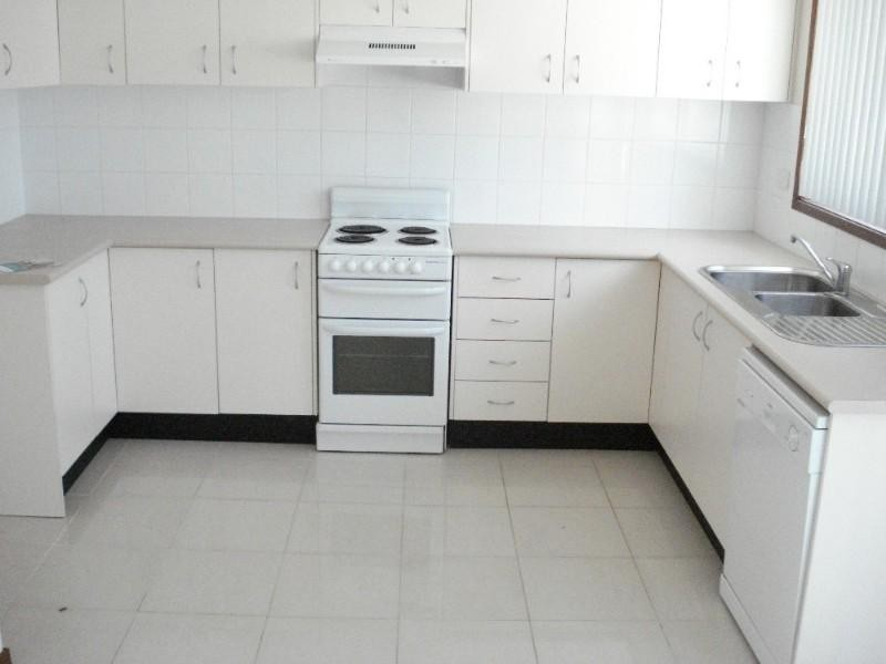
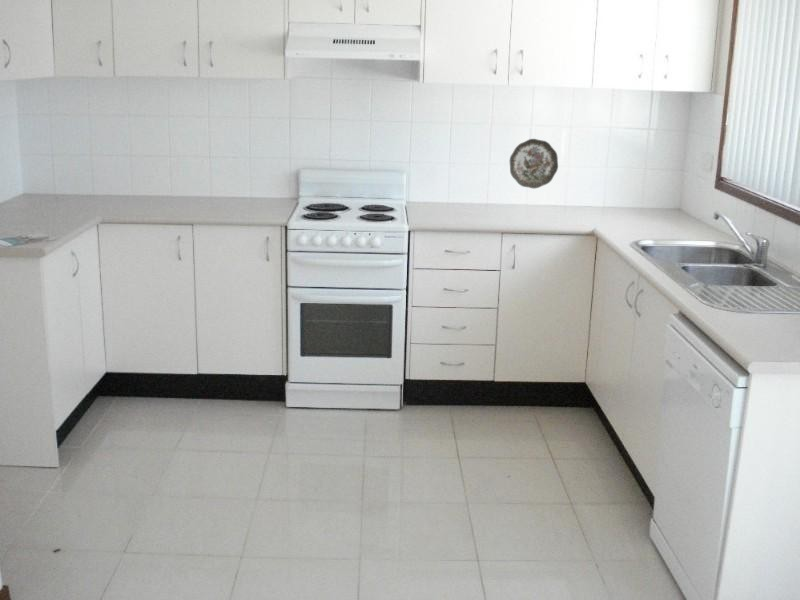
+ decorative plate [509,138,559,190]
